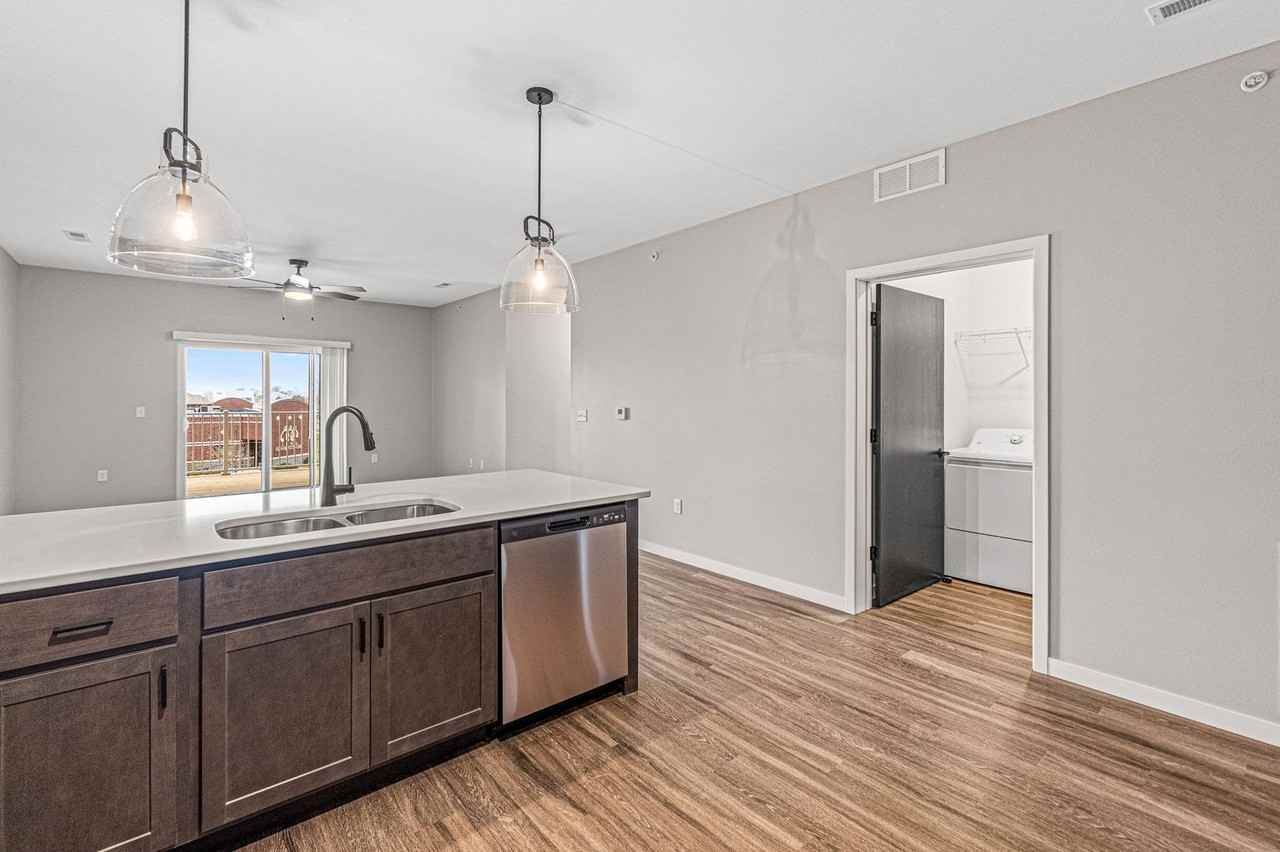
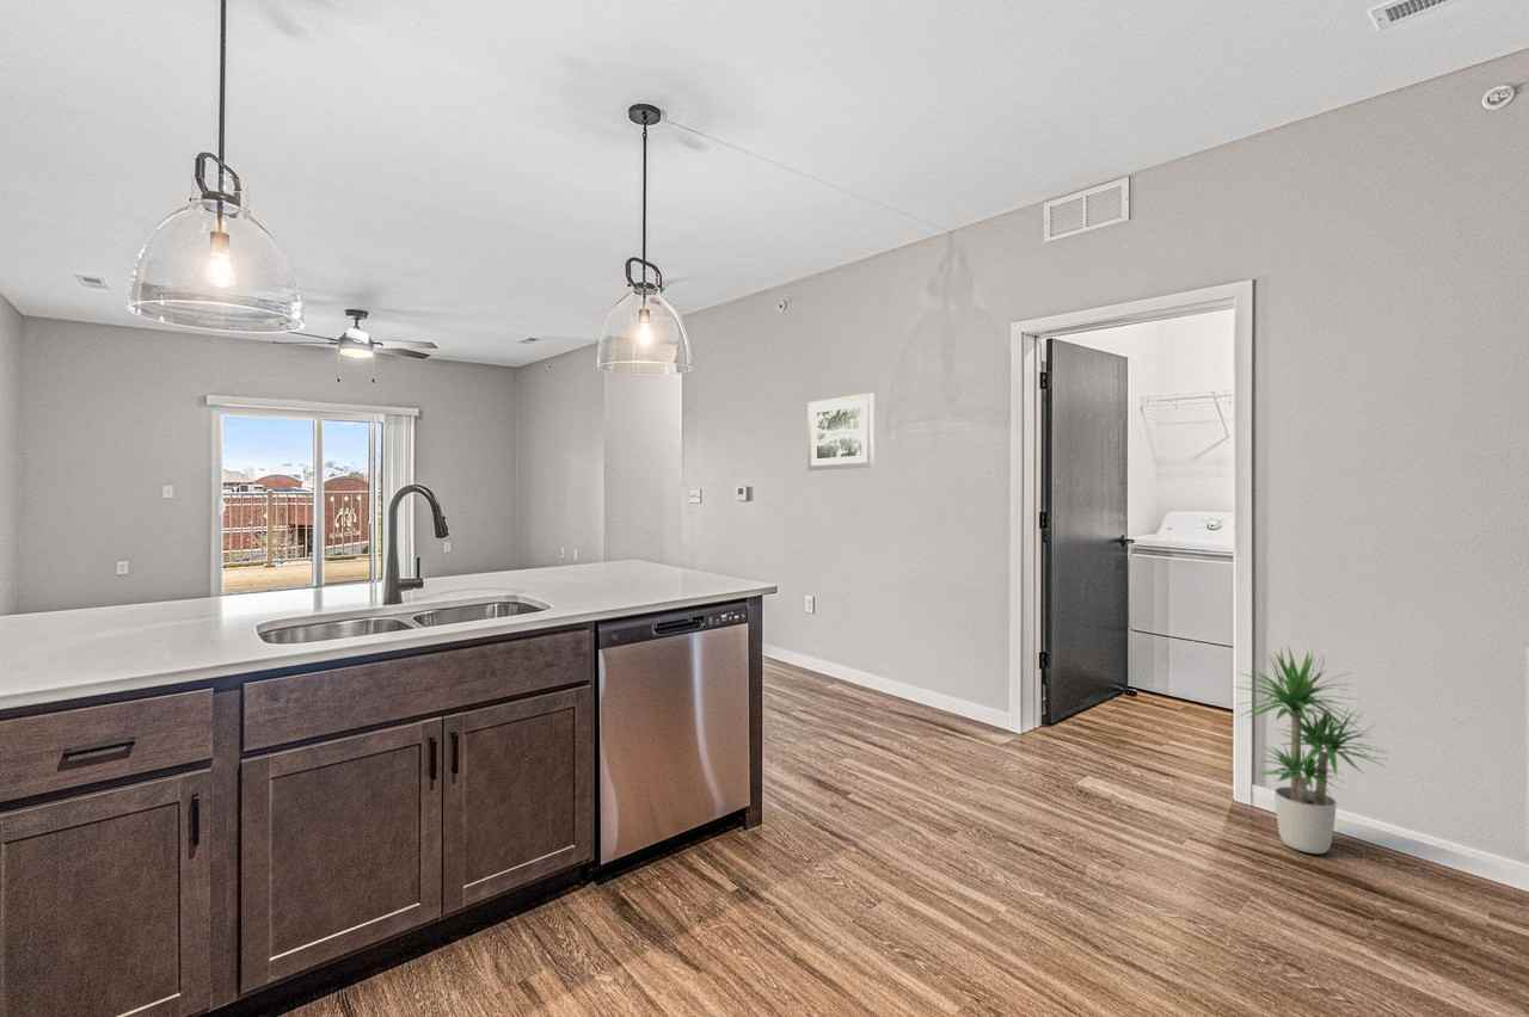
+ potted plant [1233,645,1388,855]
+ wall art [806,392,876,471]
